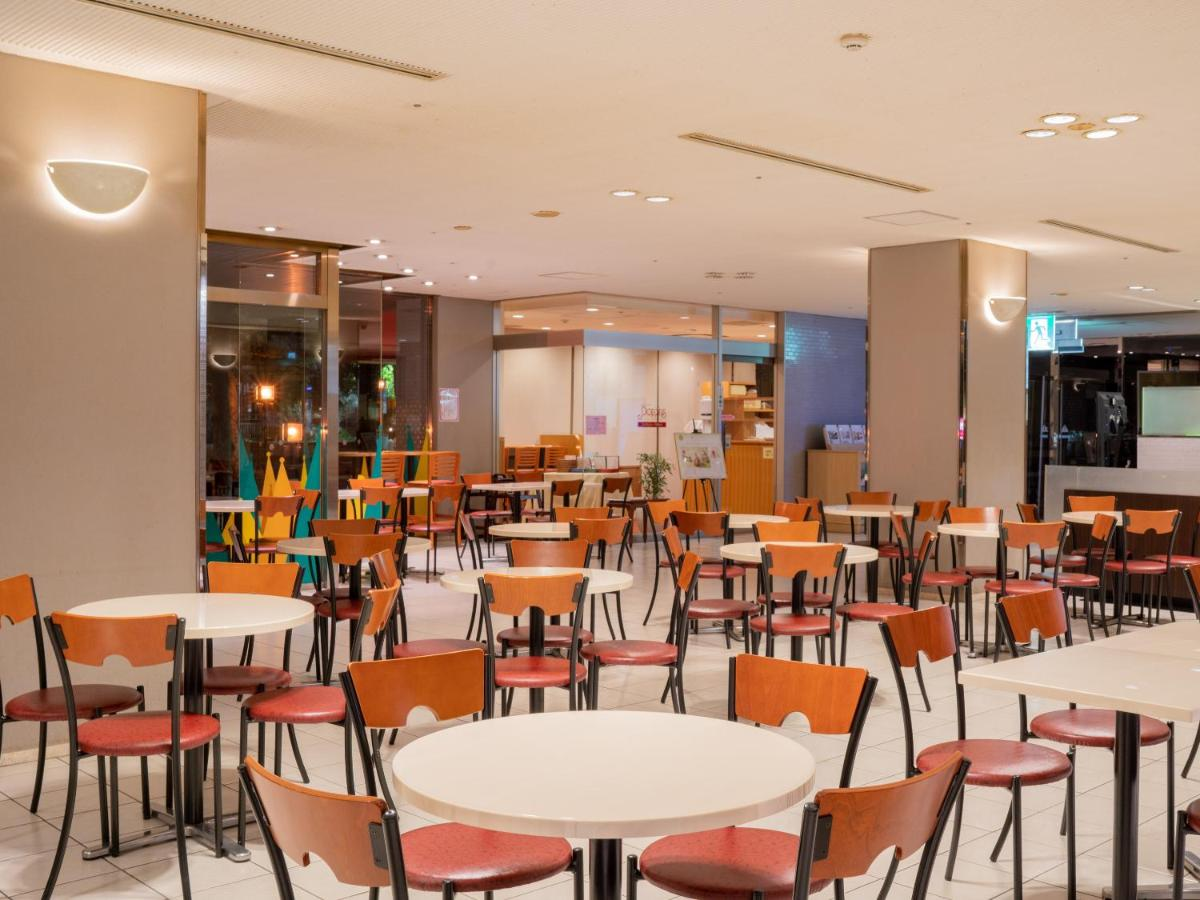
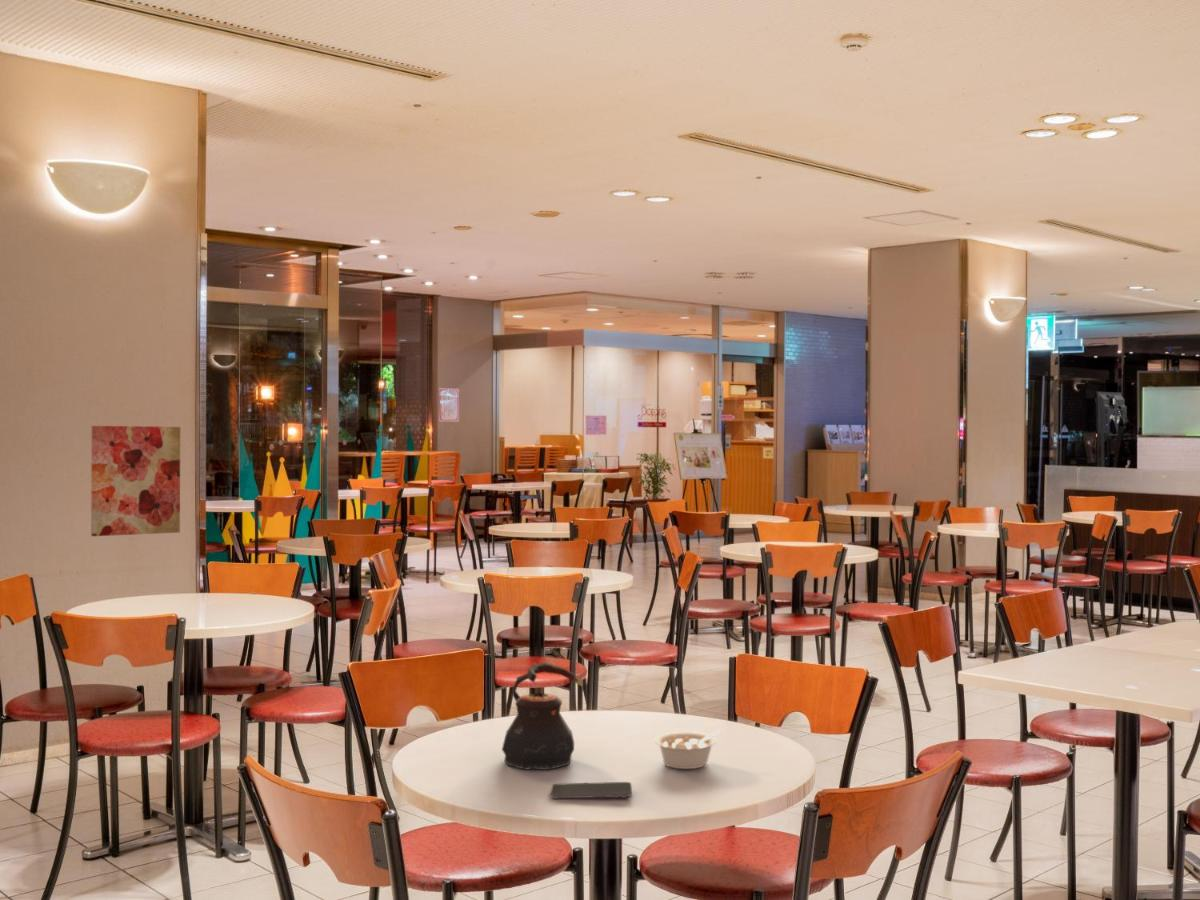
+ legume [654,728,724,770]
+ teapot [501,661,584,770]
+ smartphone [550,781,633,799]
+ wall art [90,425,181,537]
